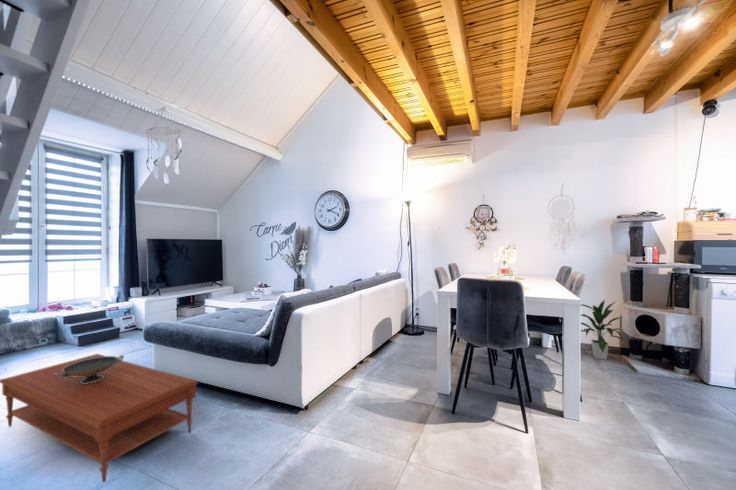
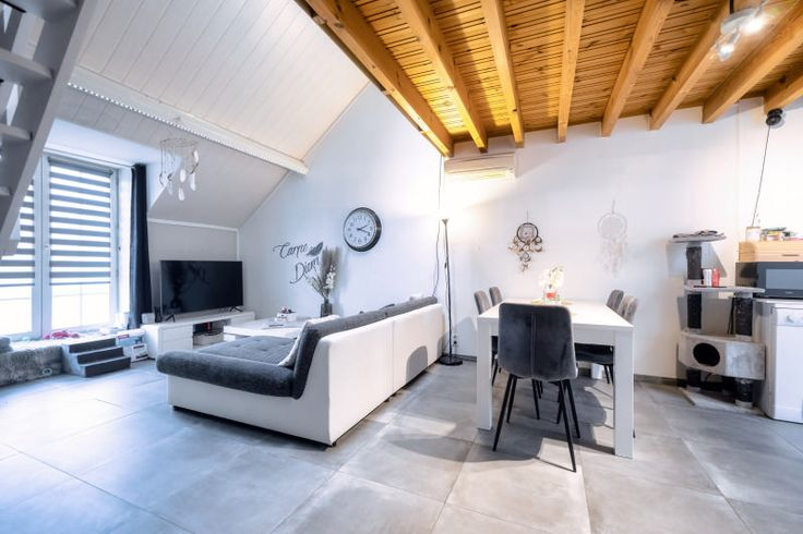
- decorative bowl [54,354,125,384]
- coffee table [0,353,199,483]
- indoor plant [580,298,627,361]
